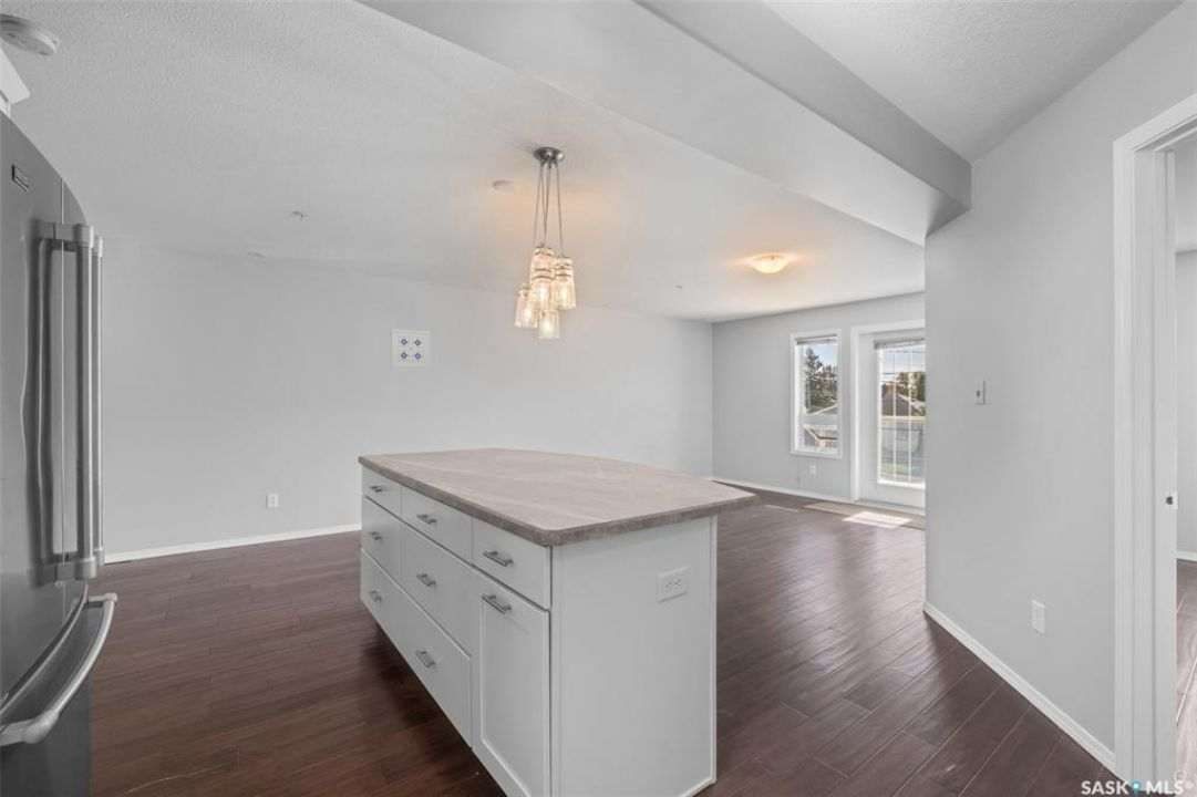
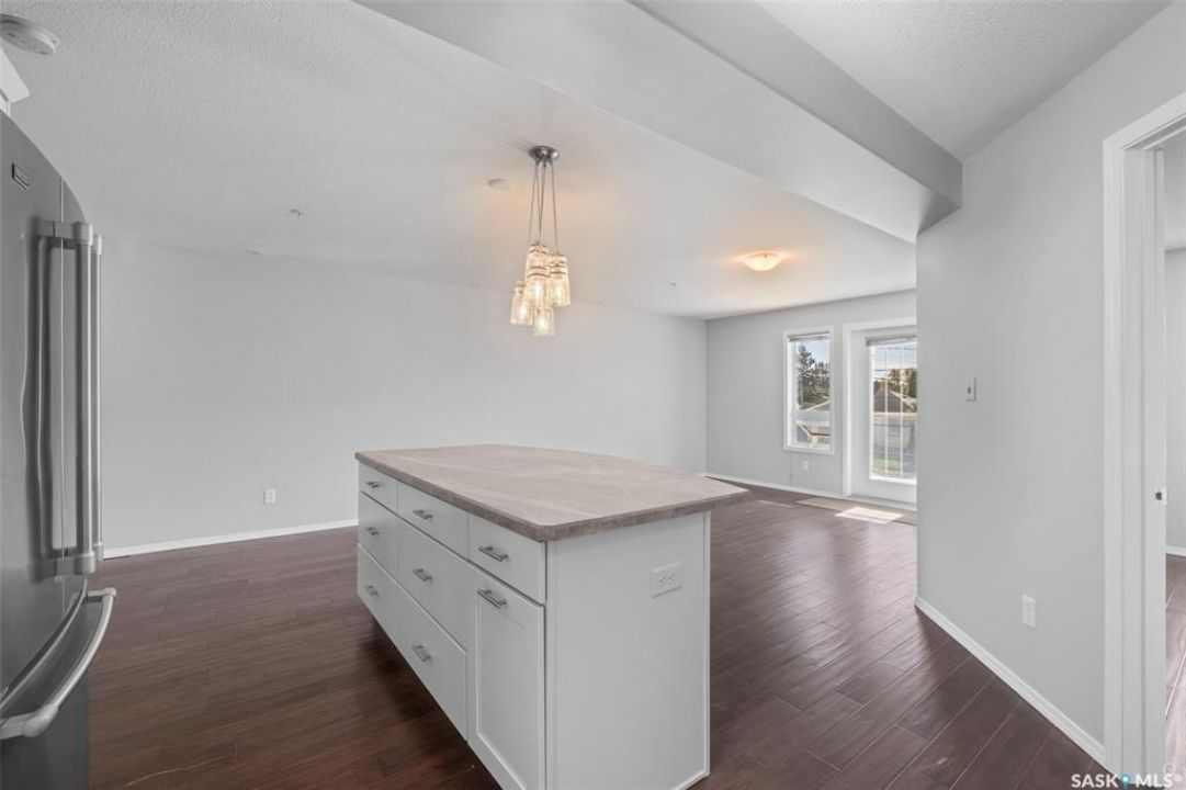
- wall art [390,328,431,369]
